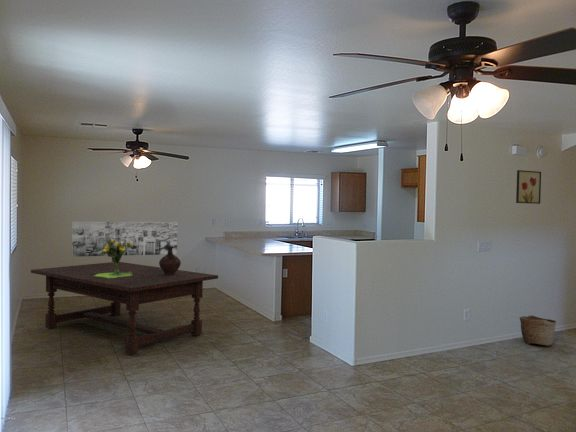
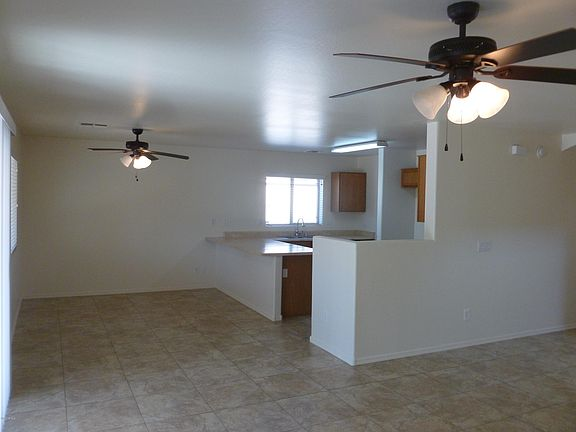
- dining table [30,261,219,355]
- wall art [515,169,542,205]
- ceramic jug [158,247,182,275]
- basket [519,314,557,346]
- bouquet [95,237,134,278]
- wall art [71,221,179,258]
